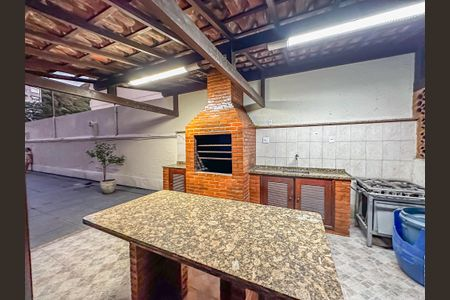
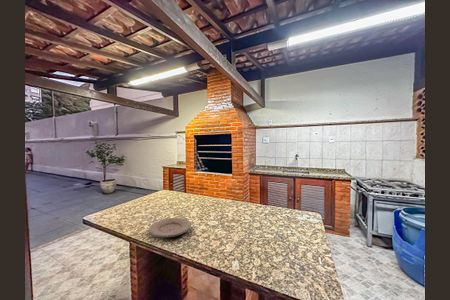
+ plate [148,217,192,238]
